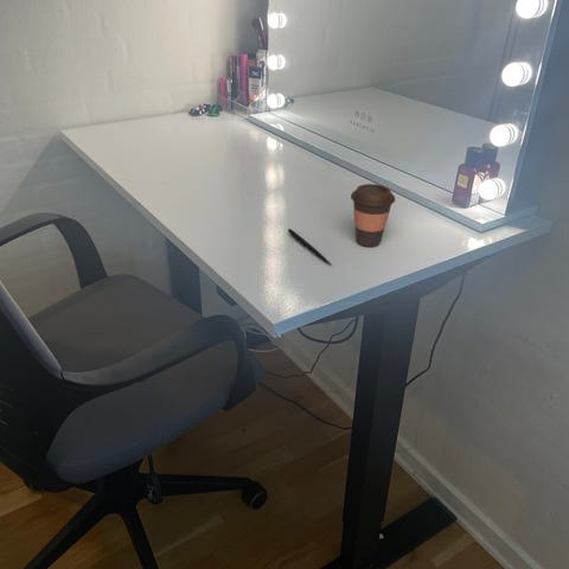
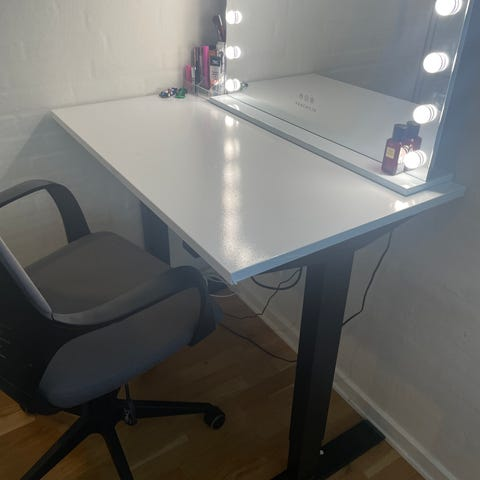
- pen [287,228,333,267]
- coffee cup [350,183,396,248]
